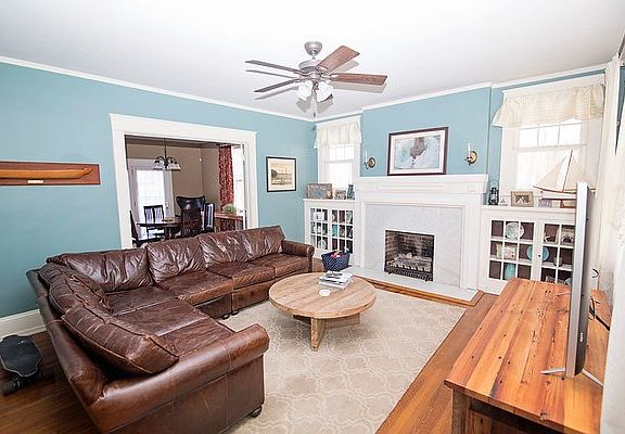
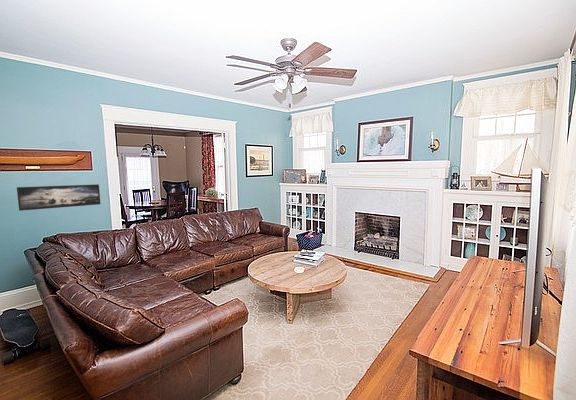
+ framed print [16,183,101,212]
